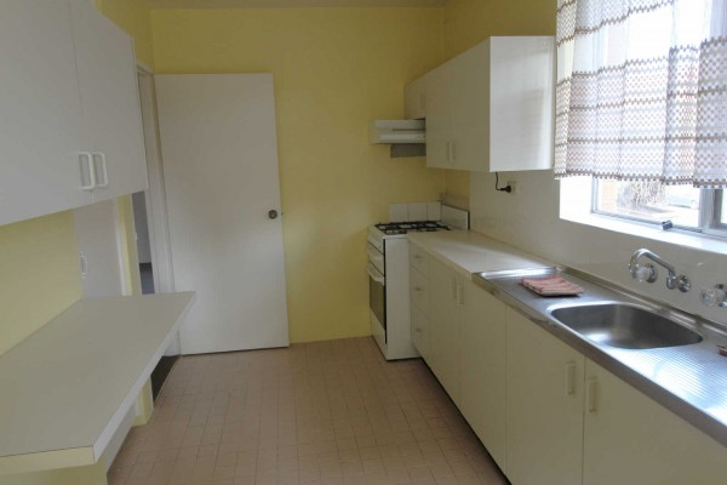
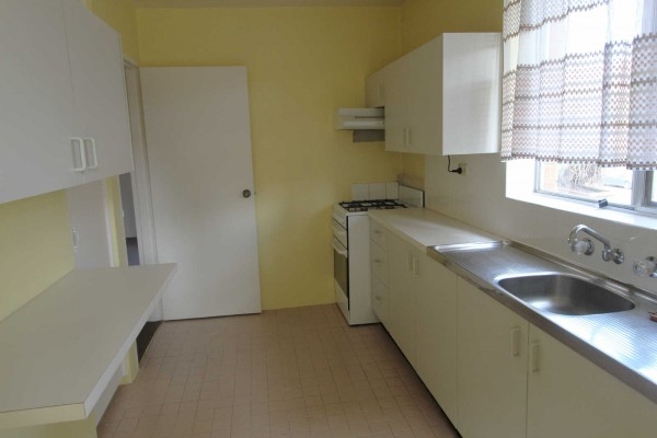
- dish towel [520,274,585,296]
